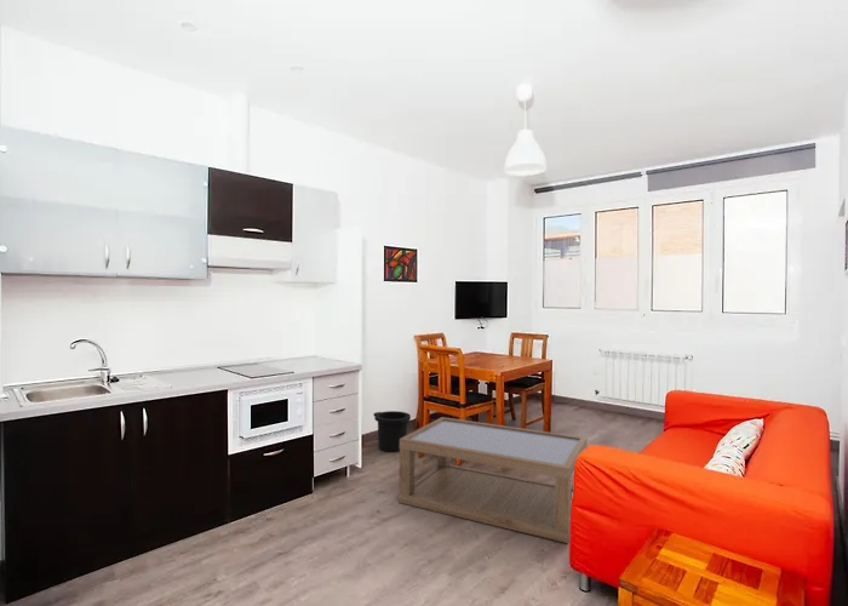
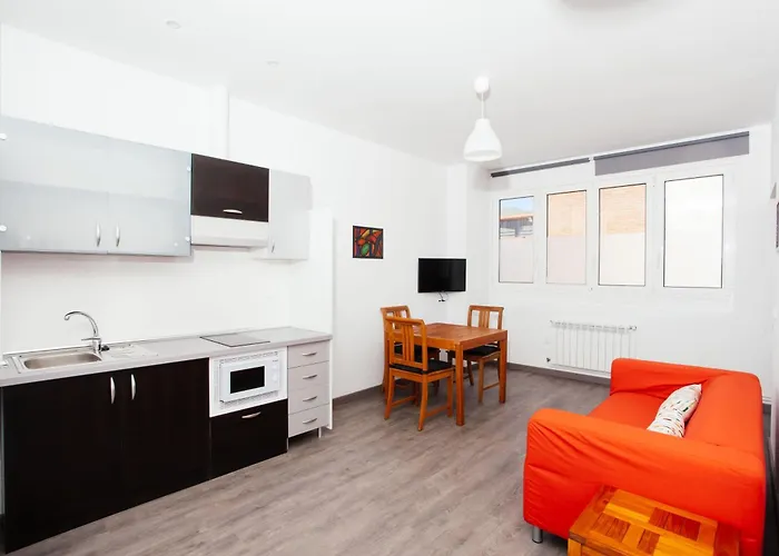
- trash can [373,410,412,453]
- coffee table [397,416,589,544]
